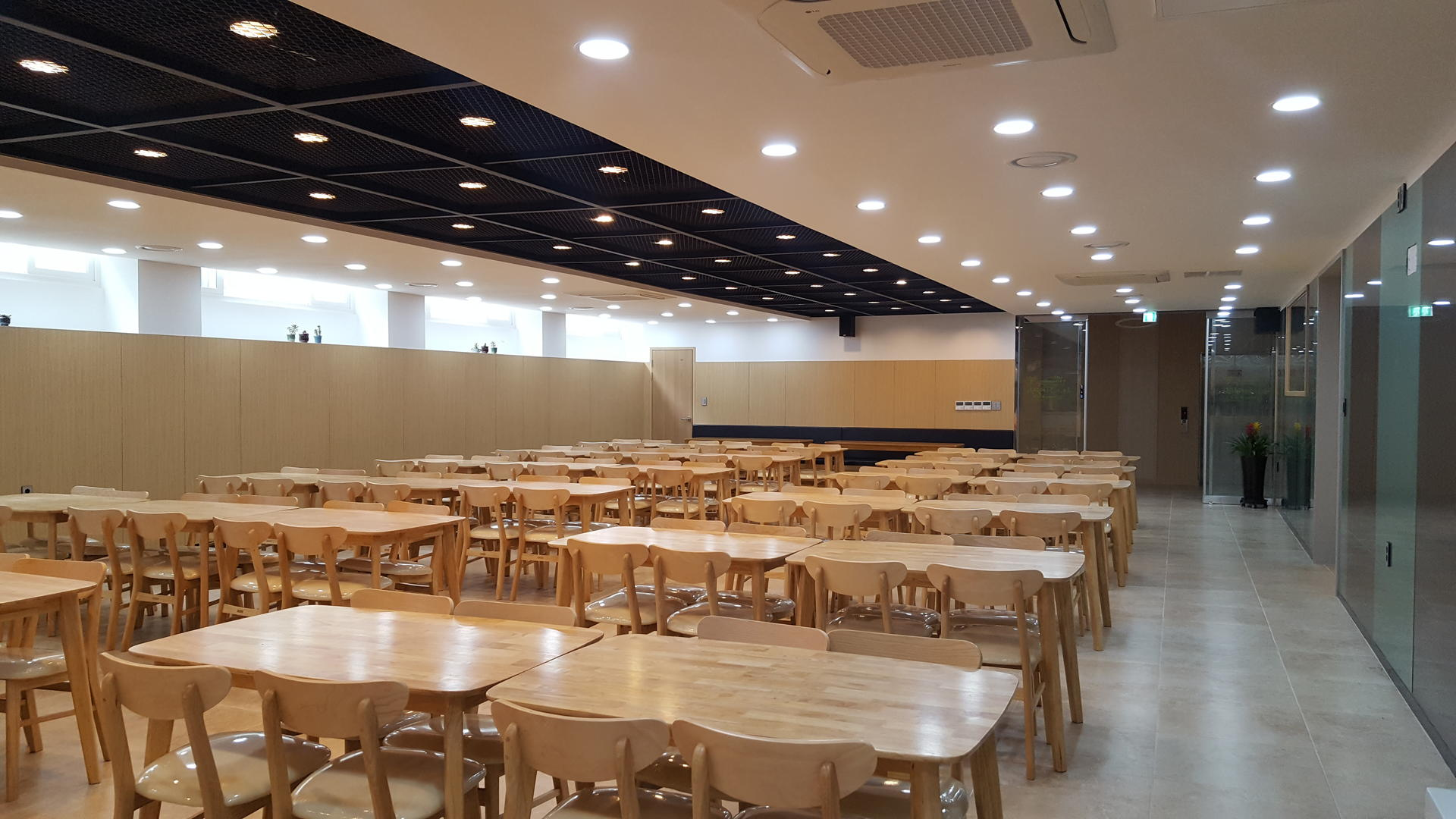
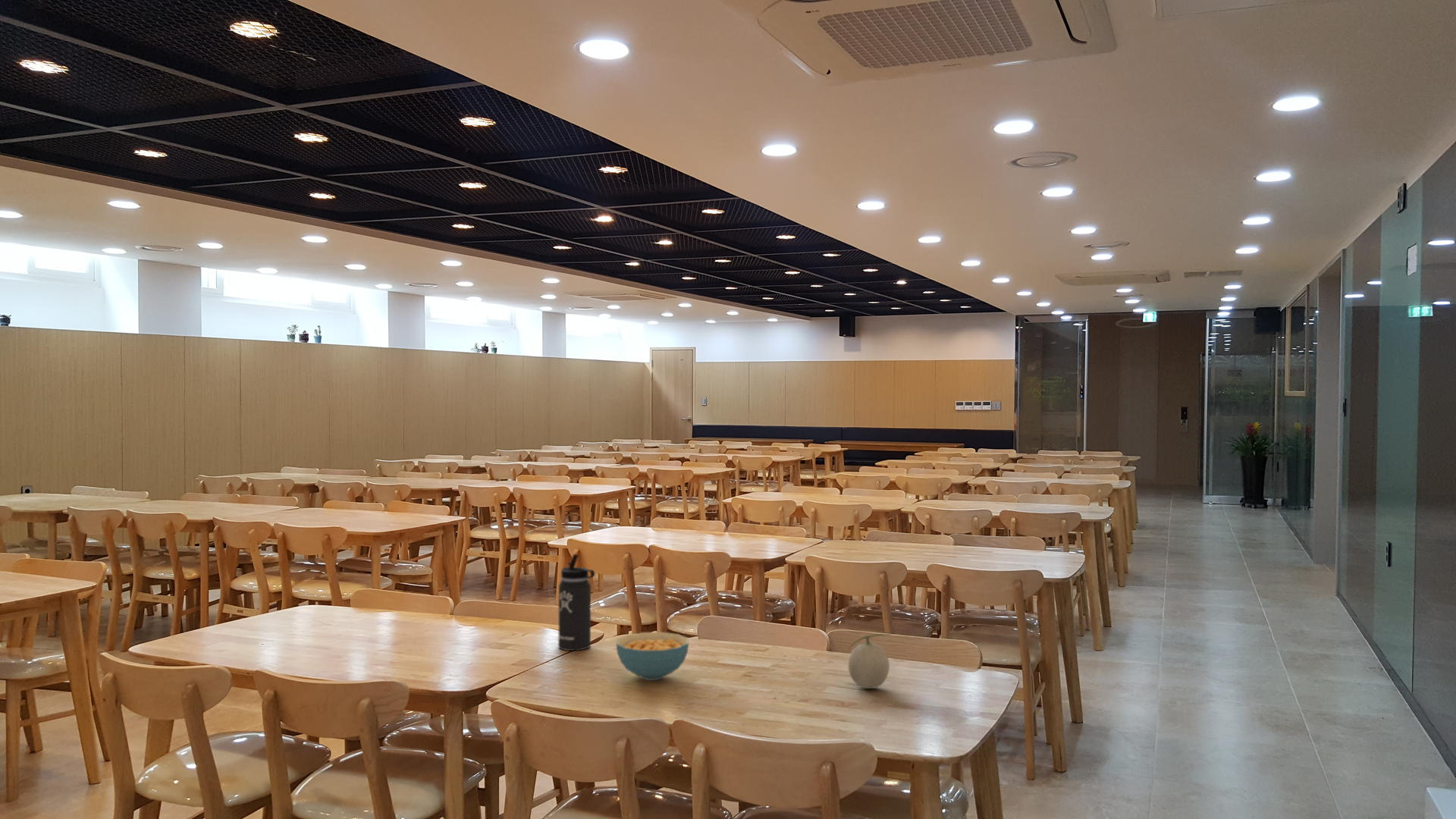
+ fruit [846,632,893,689]
+ cereal bowl [616,632,689,681]
+ thermos bottle [557,554,596,651]
